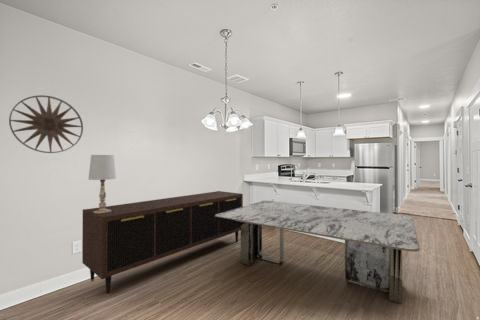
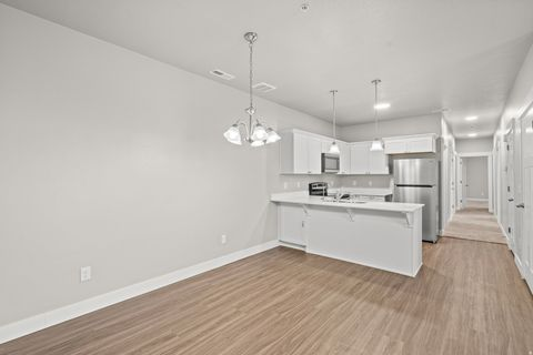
- dining table [214,200,421,305]
- wall art [8,94,84,154]
- table lamp [88,154,117,214]
- sideboard [81,190,244,297]
